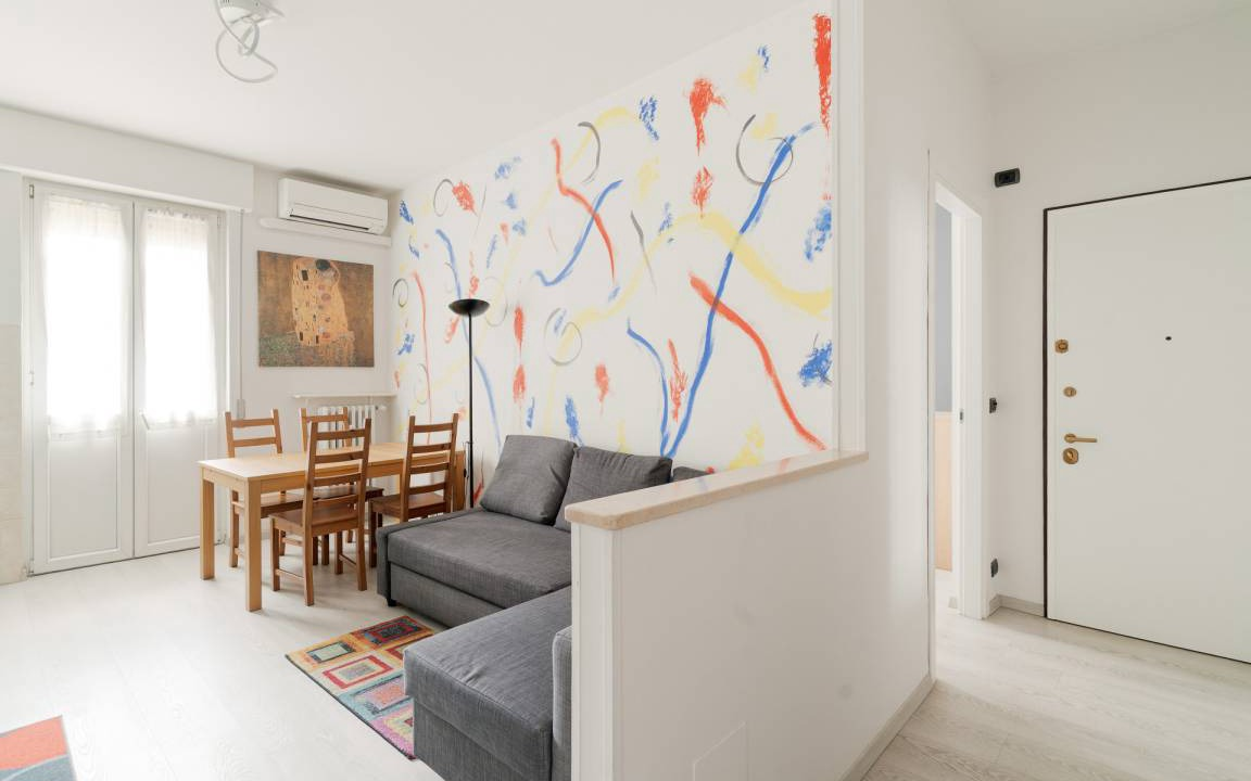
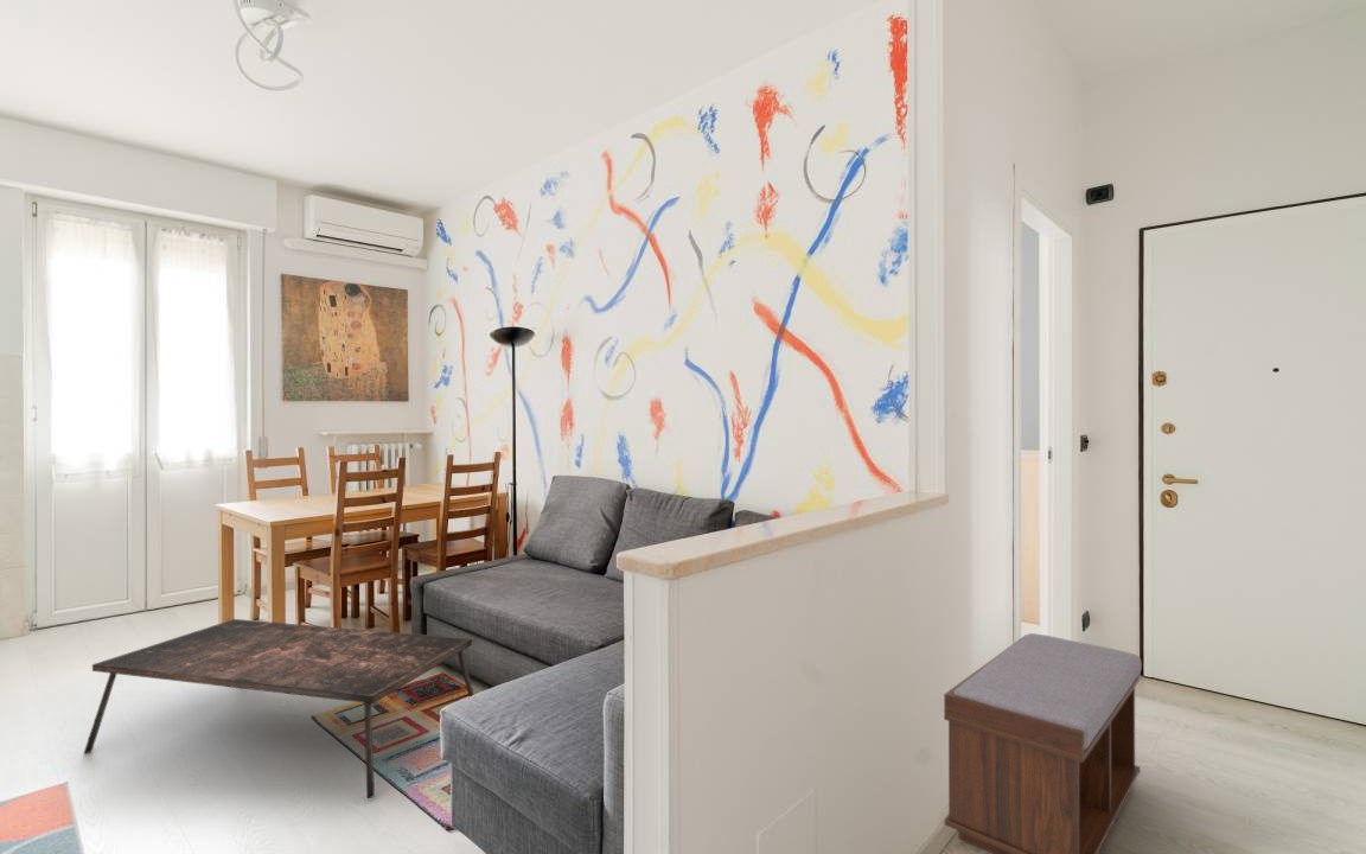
+ coffee table [83,618,475,799]
+ bench [943,632,1143,854]
